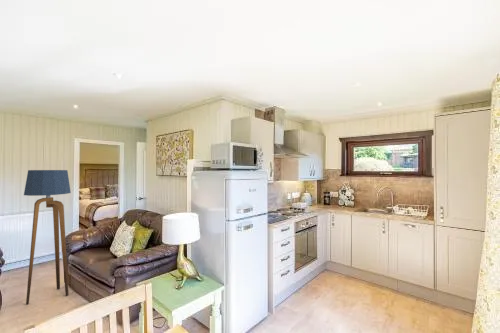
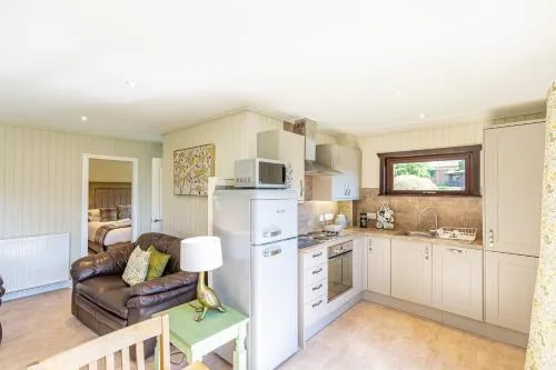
- floor lamp [23,169,72,306]
